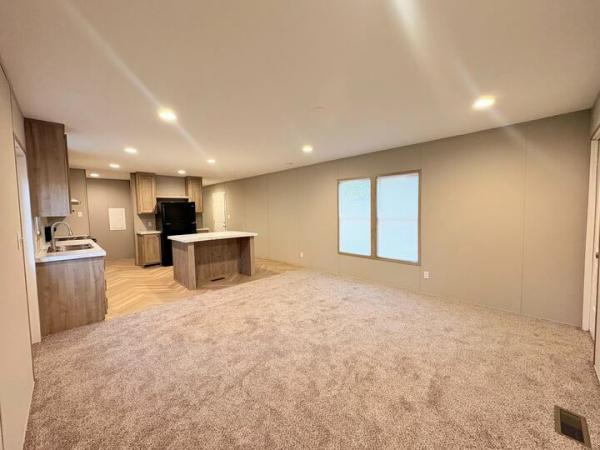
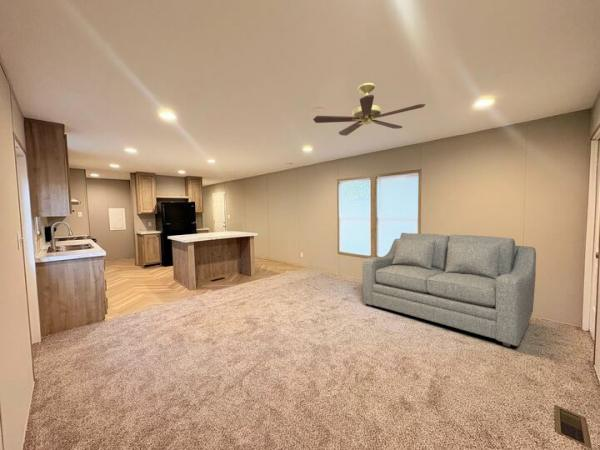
+ ceiling fan [312,82,426,137]
+ sofa [361,232,537,347]
